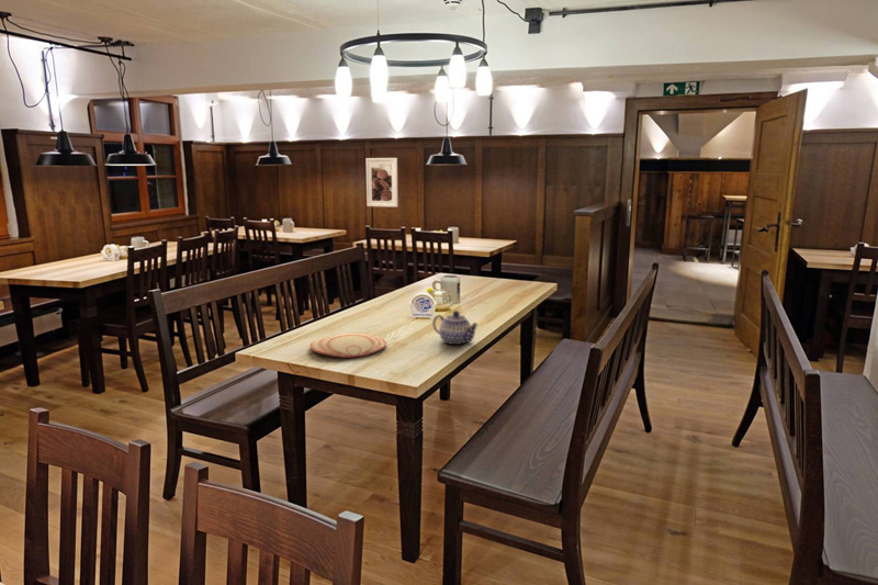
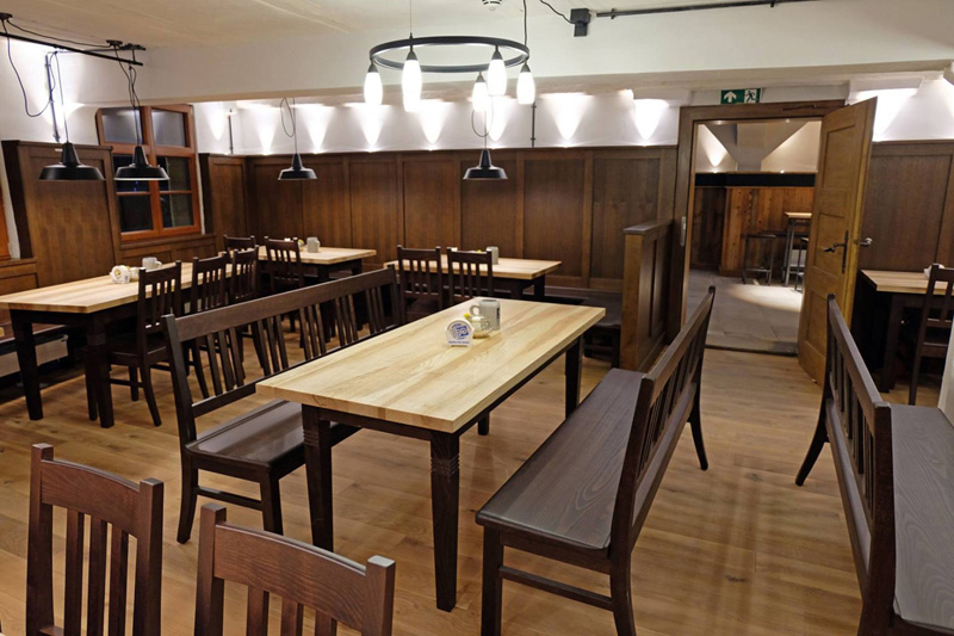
- teapot [431,310,479,346]
- plate [308,333,387,359]
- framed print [364,157,398,209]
